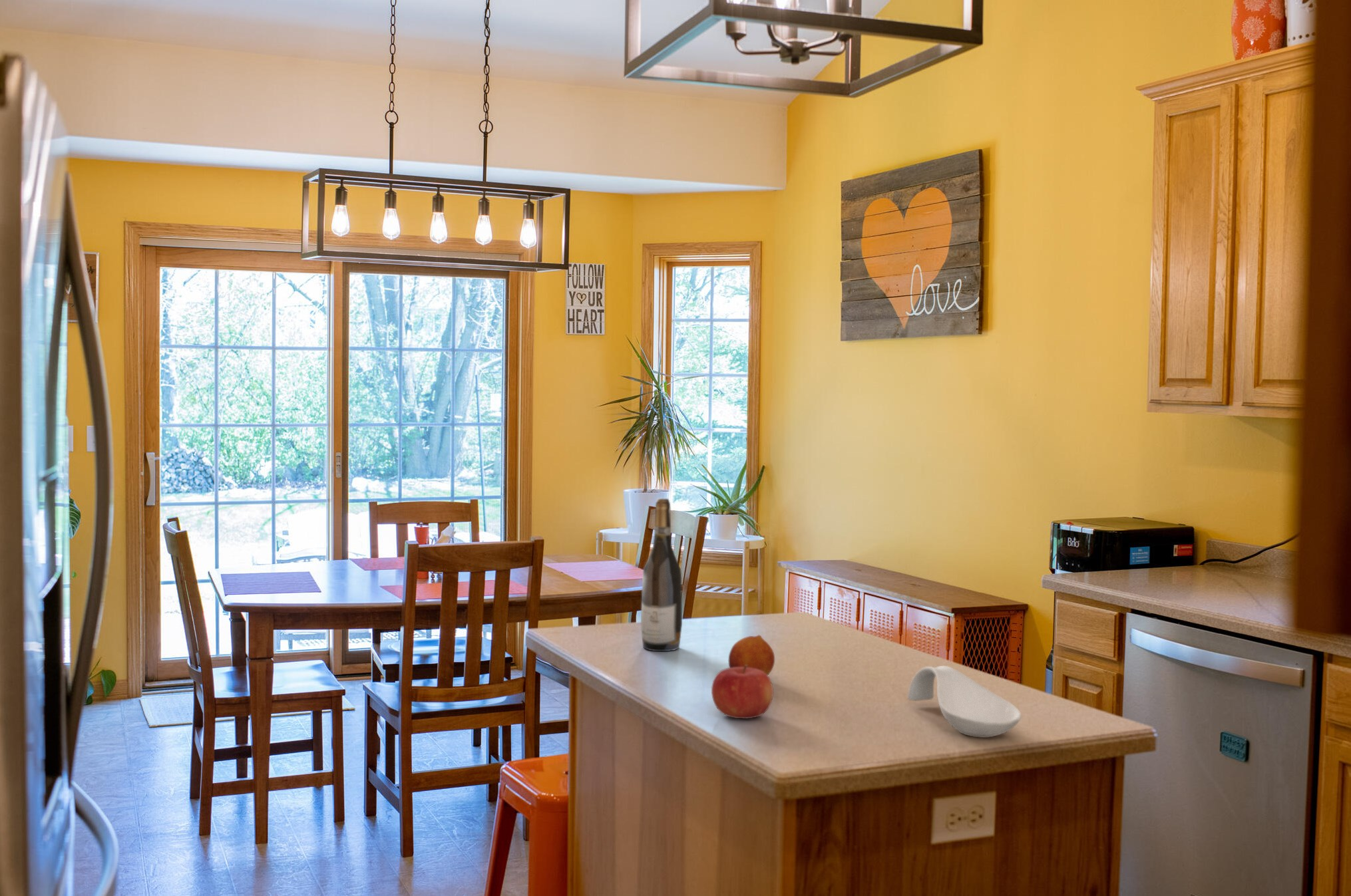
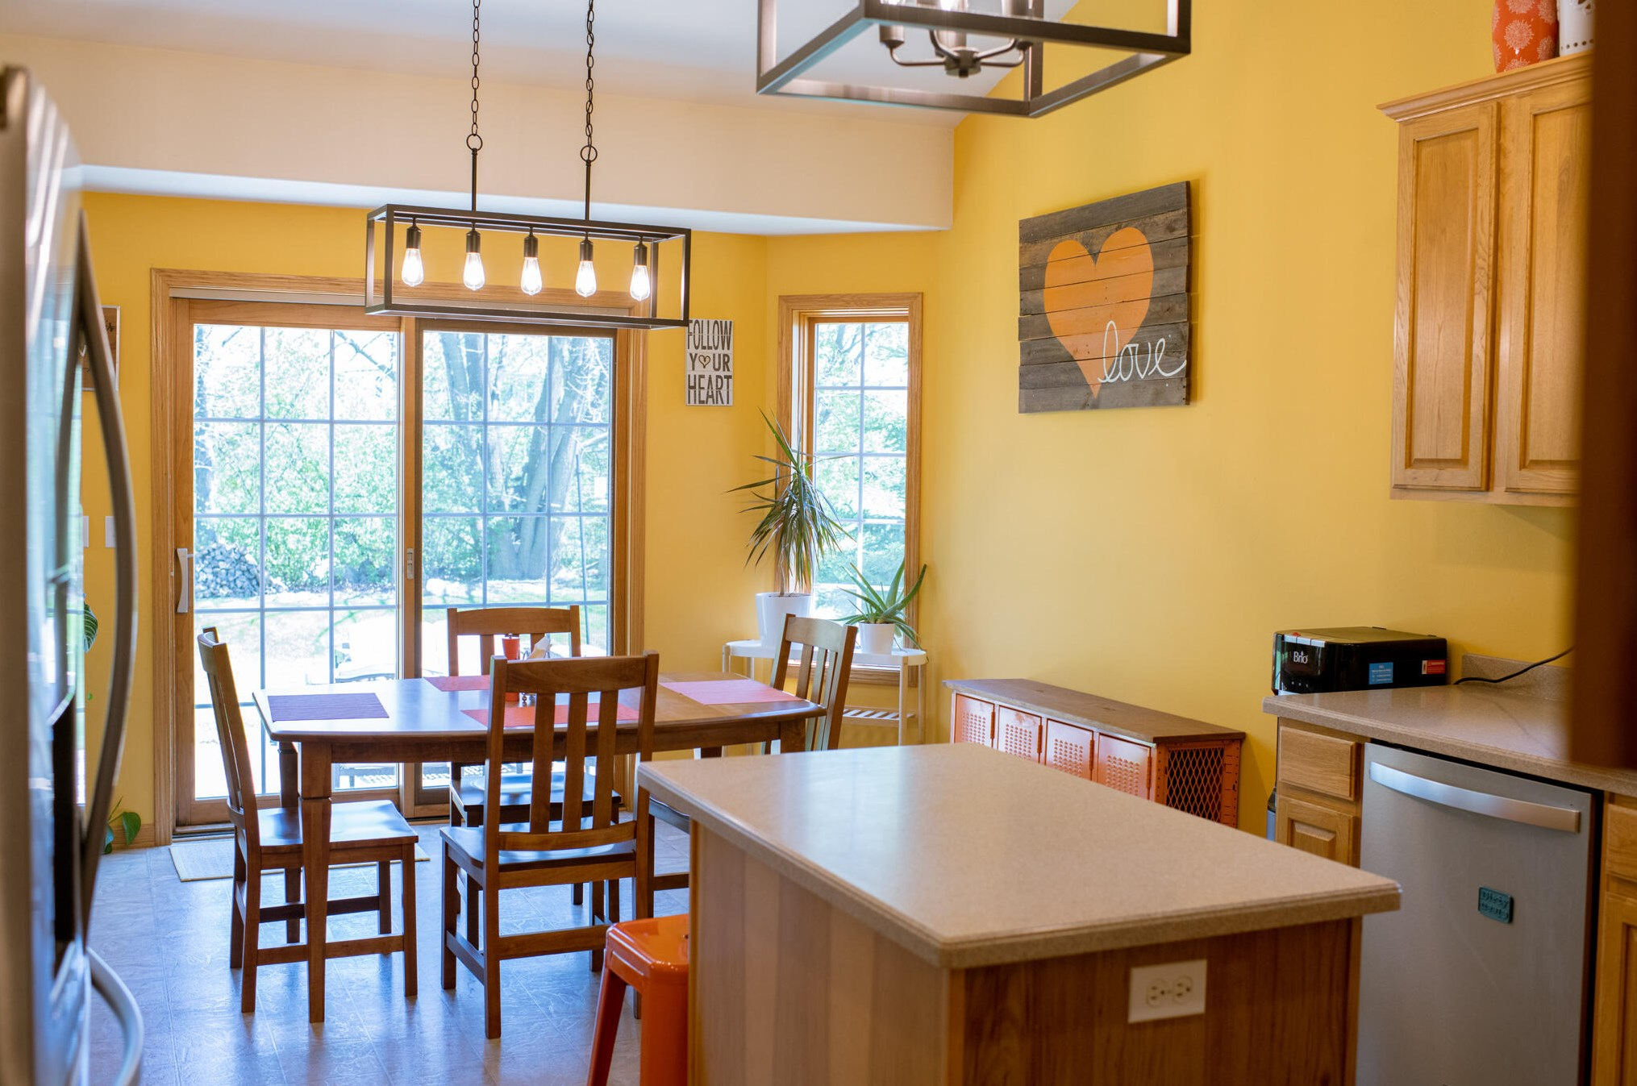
- fruit [711,665,774,719]
- fruit [728,635,775,676]
- spoon rest [907,665,1022,738]
- wine bottle [640,498,683,652]
